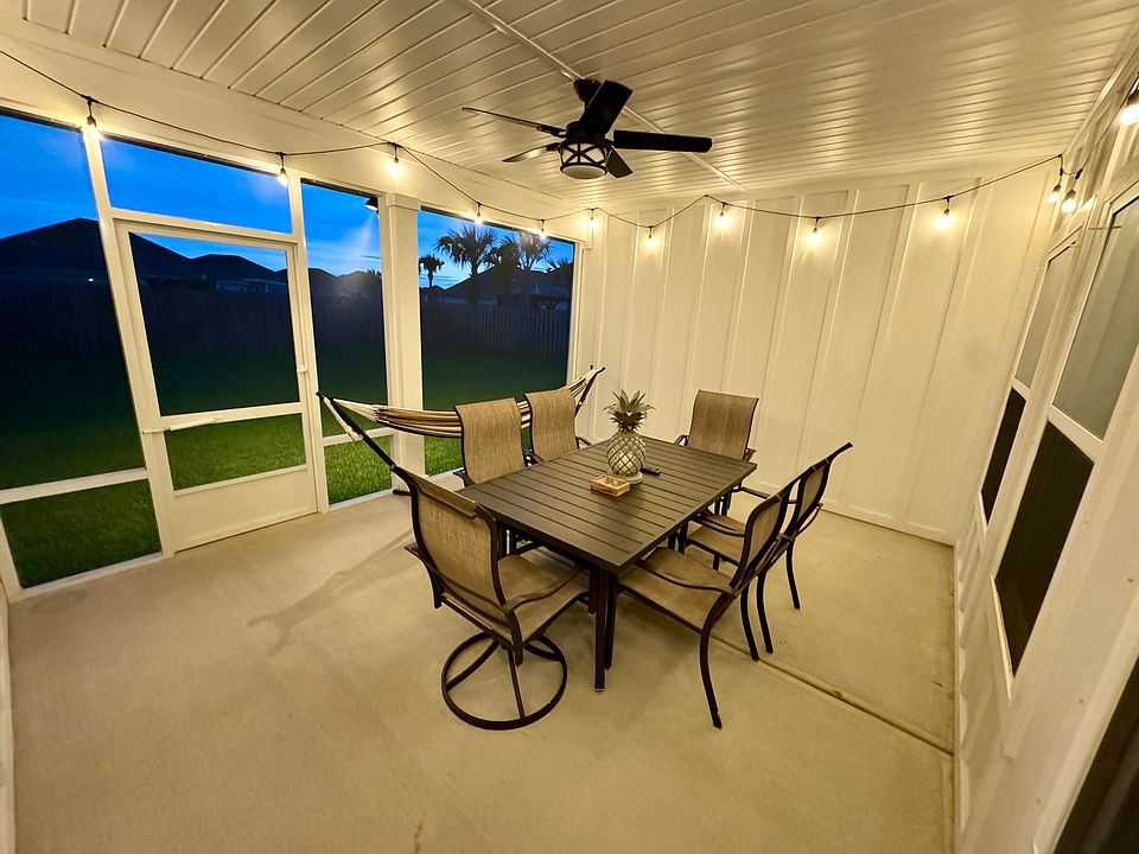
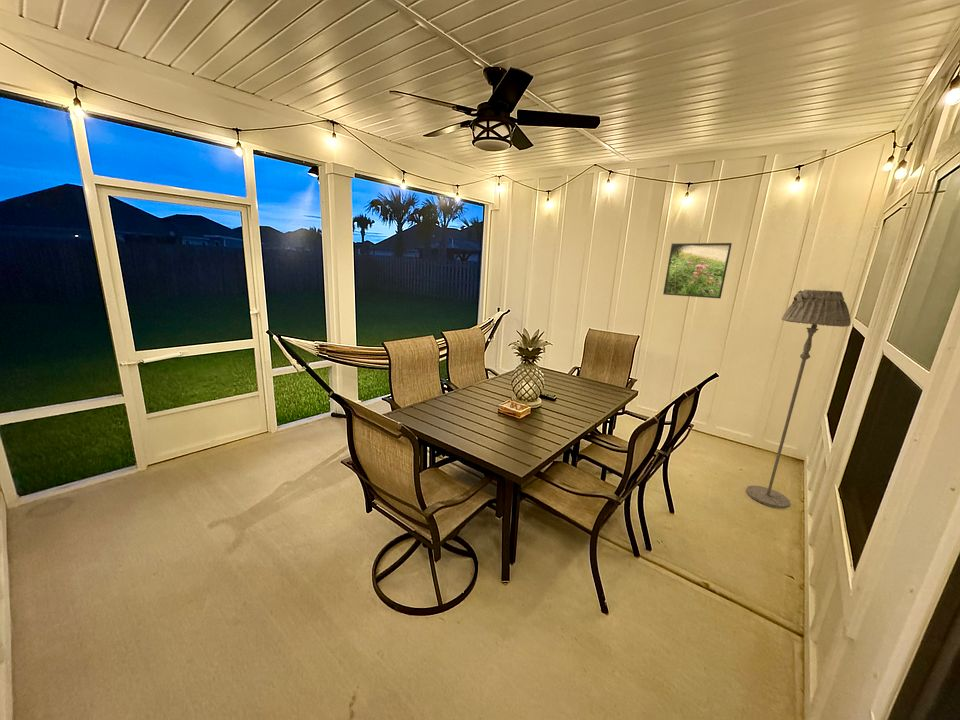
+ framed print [662,242,733,299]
+ floor lamp [745,289,852,509]
